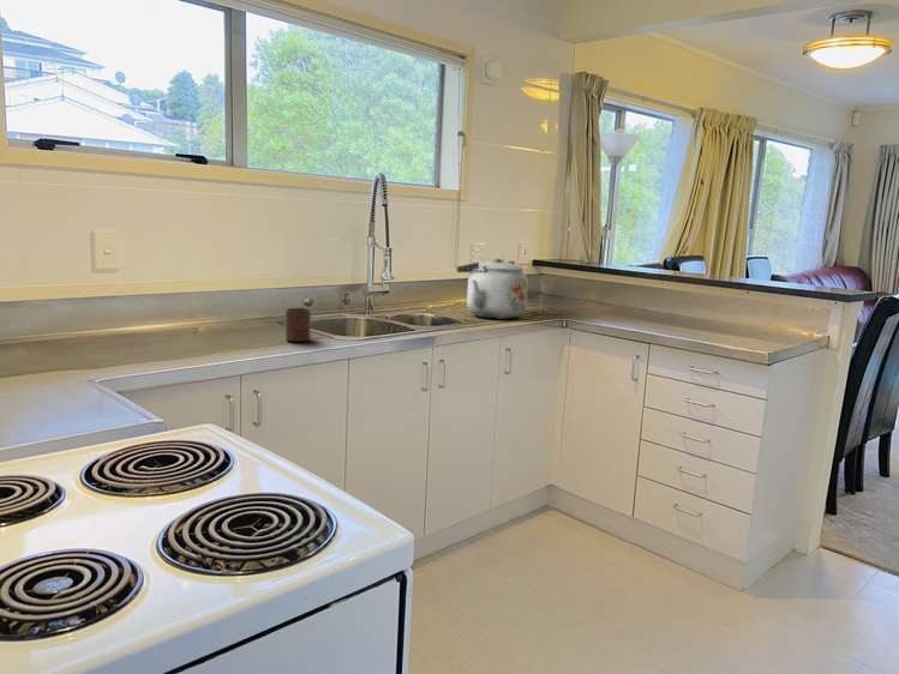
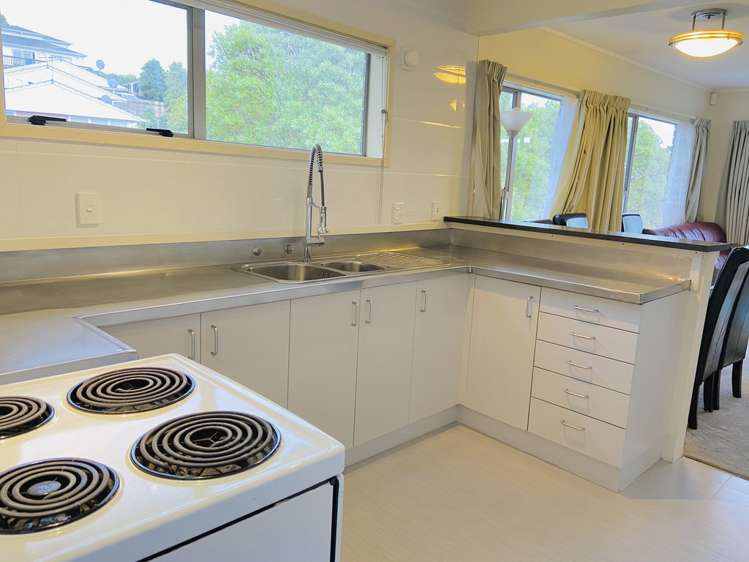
- kettle [455,257,529,320]
- cup [284,307,312,343]
